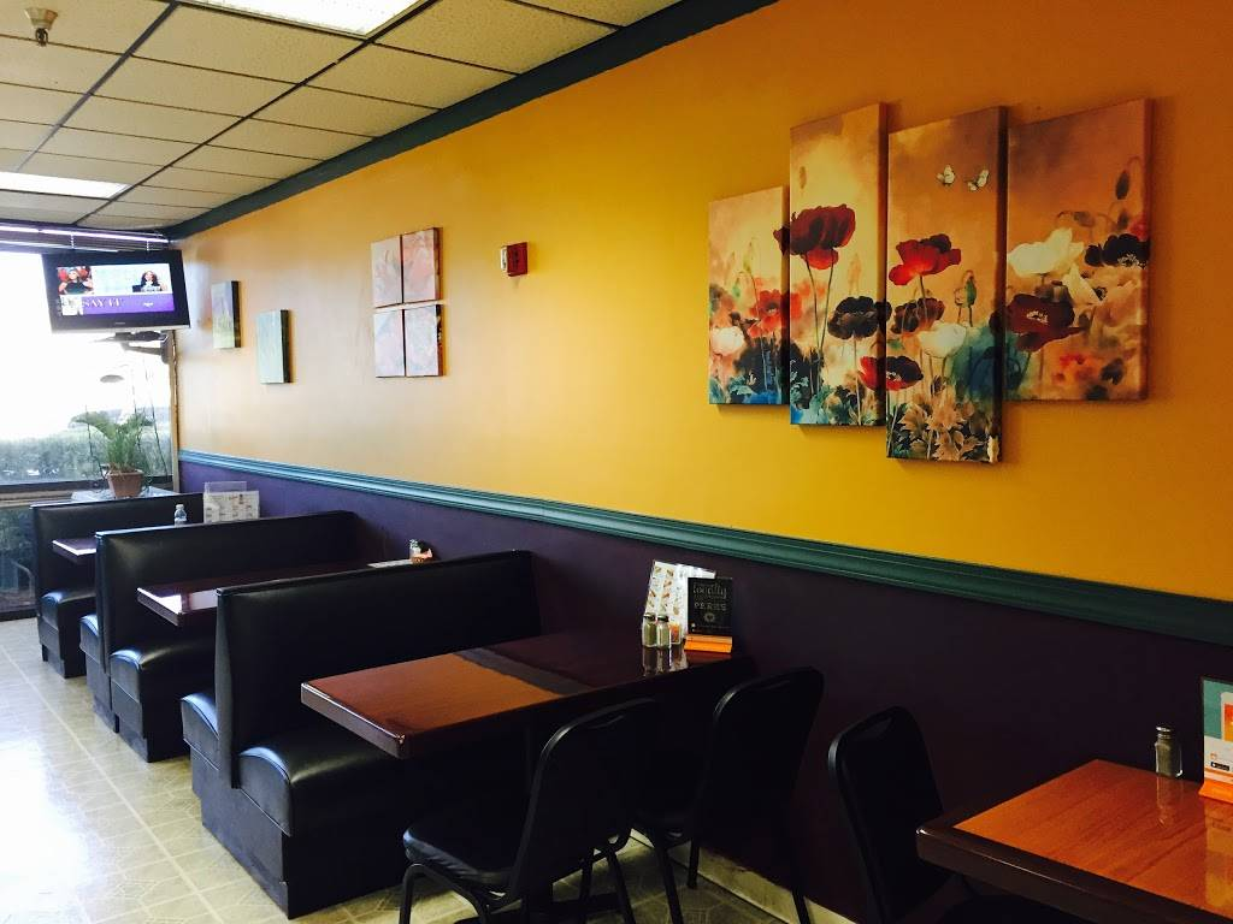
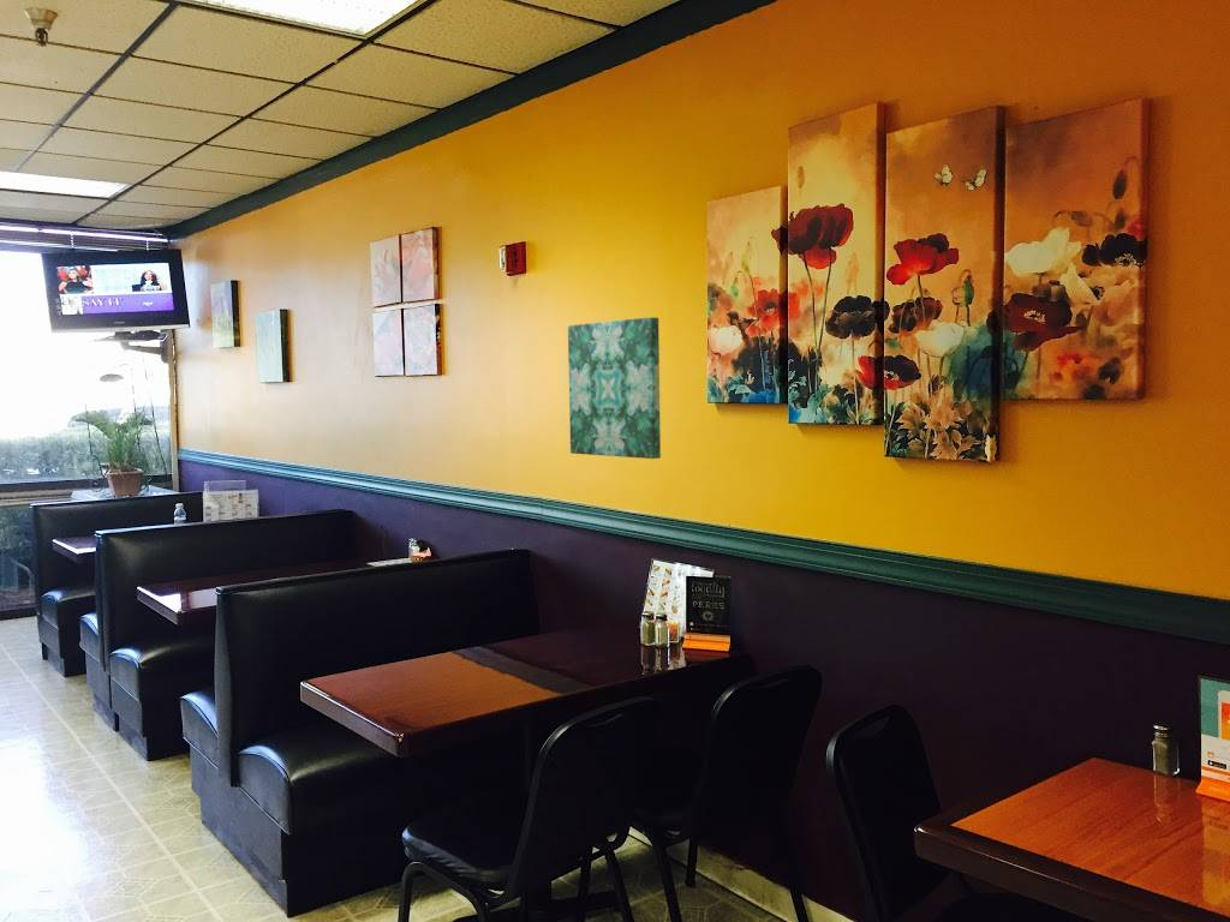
+ wall art [567,316,662,460]
